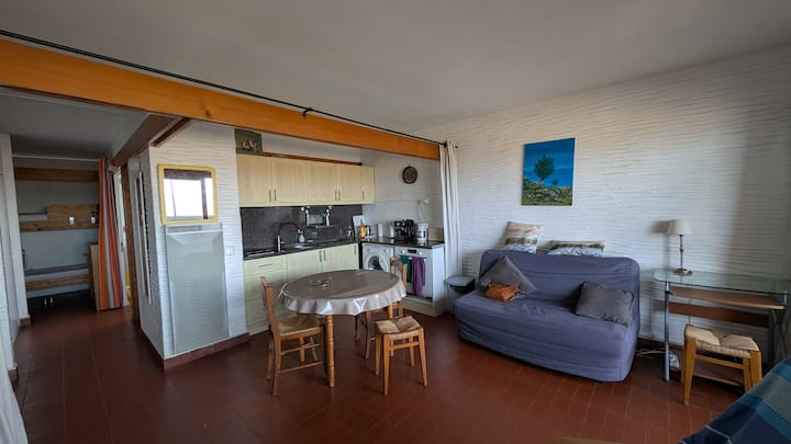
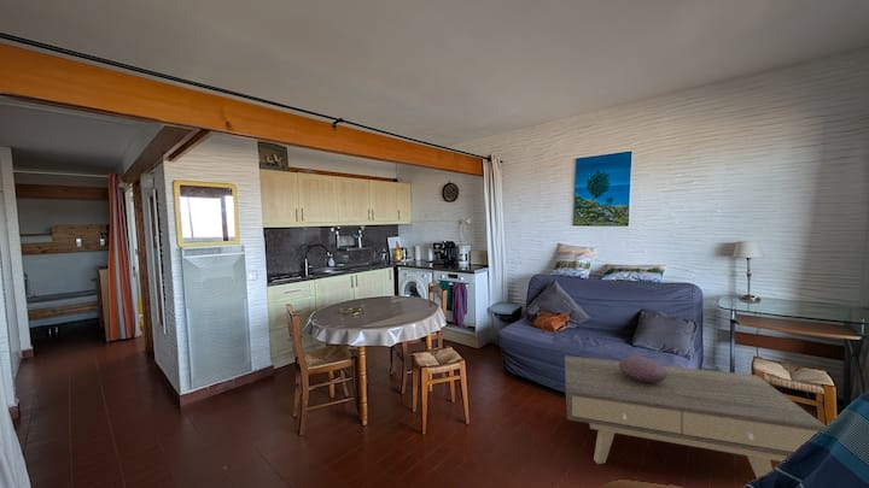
+ decorative bowl [619,355,666,382]
+ coffee table [564,354,827,480]
